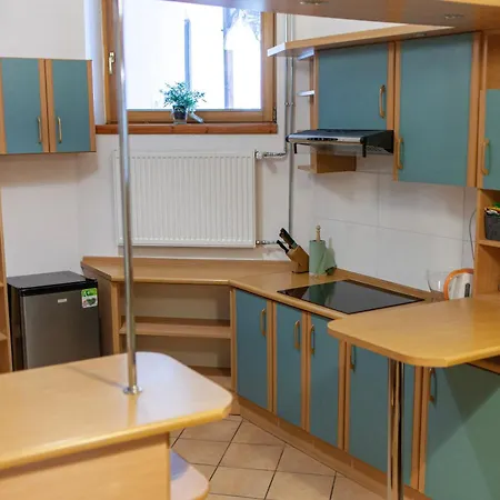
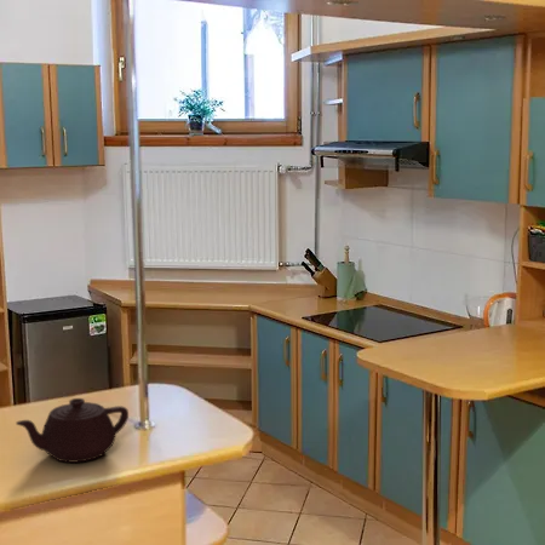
+ teapot [15,397,130,464]
